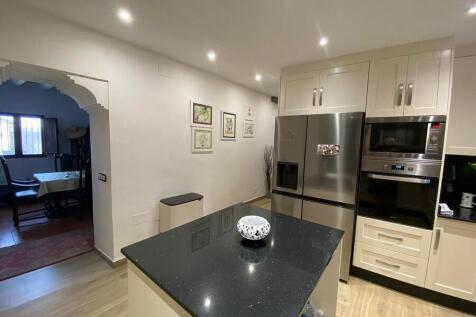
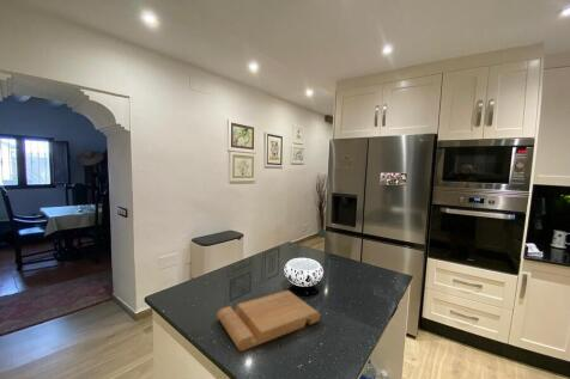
+ cutting board [216,289,321,352]
